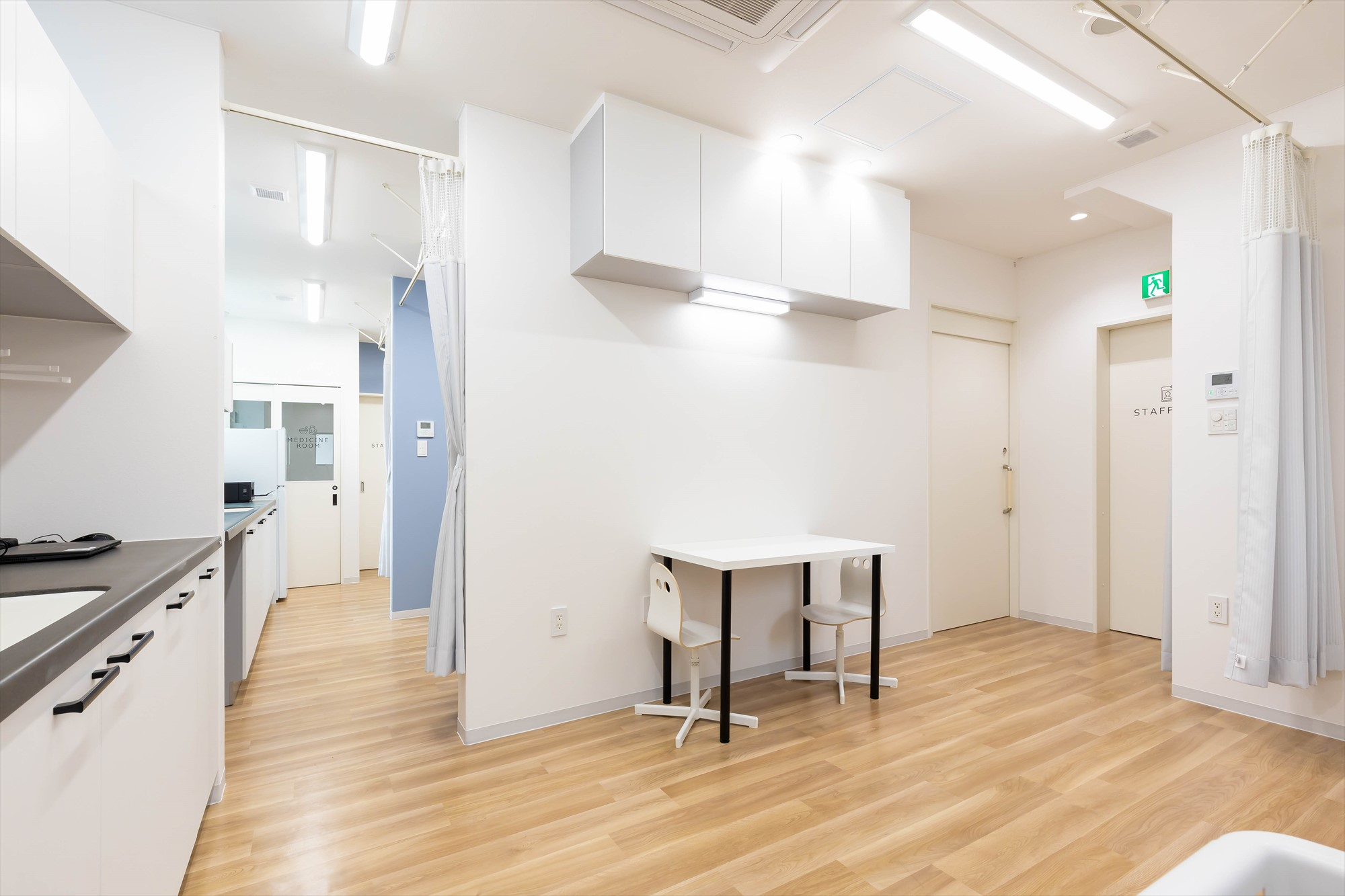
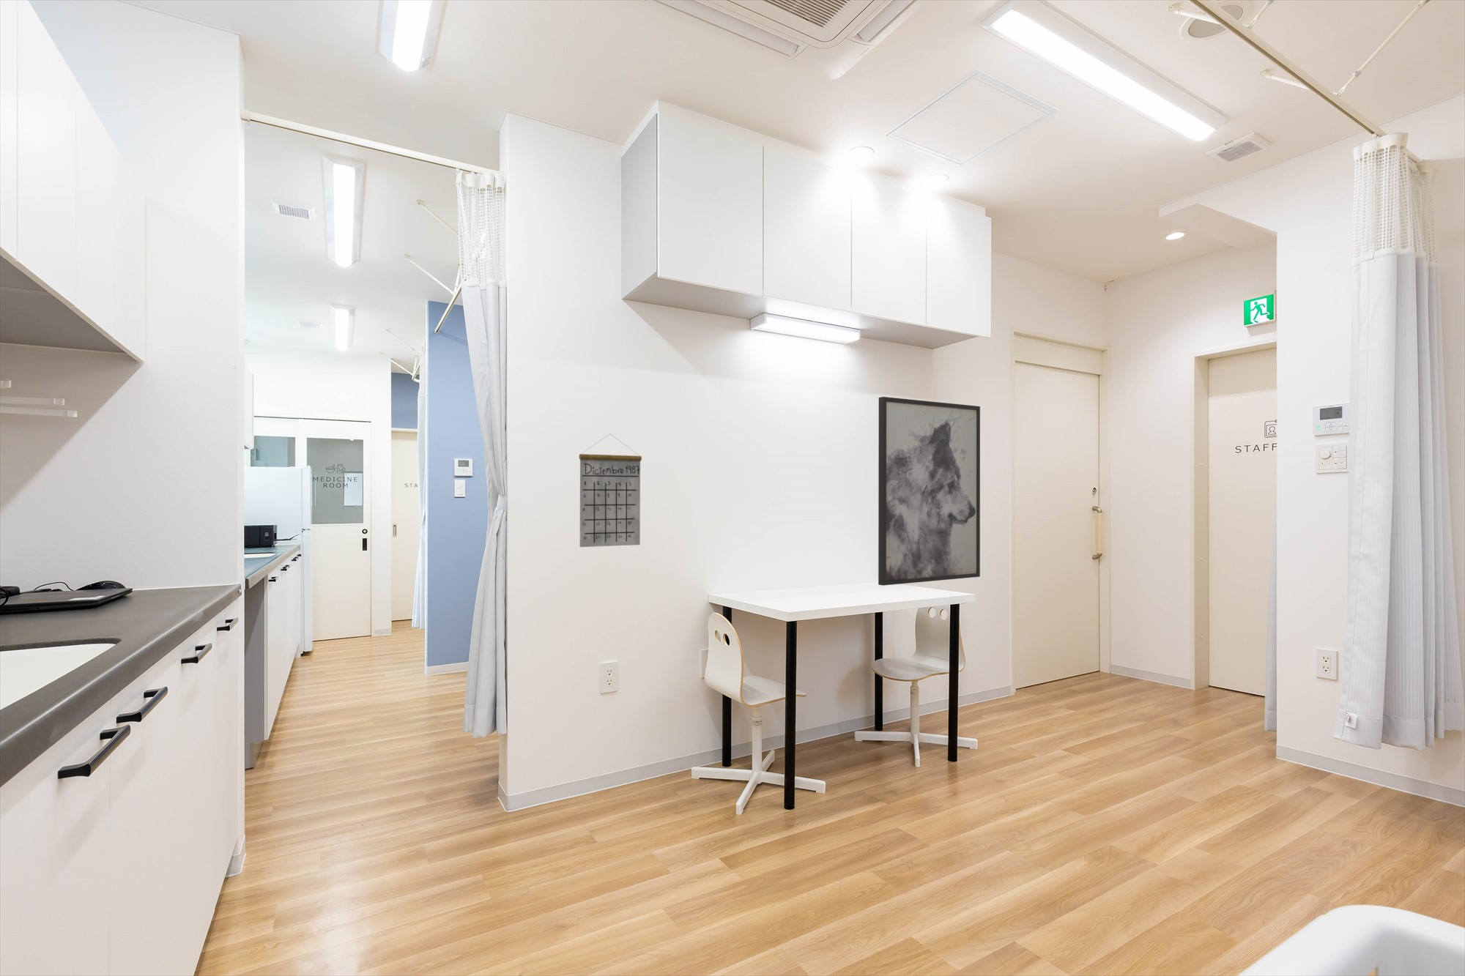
+ wall art [878,396,980,586]
+ calendar [578,434,643,548]
